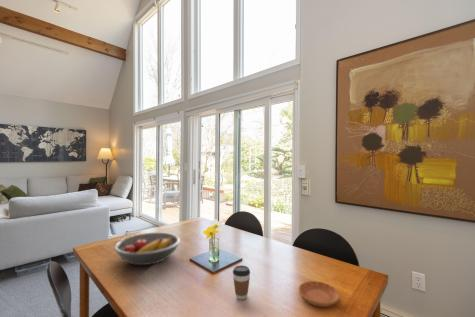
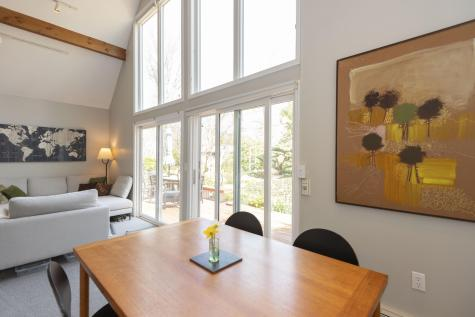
- coffee cup [232,265,251,301]
- saucer [298,280,340,308]
- fruit bowl [113,232,181,266]
